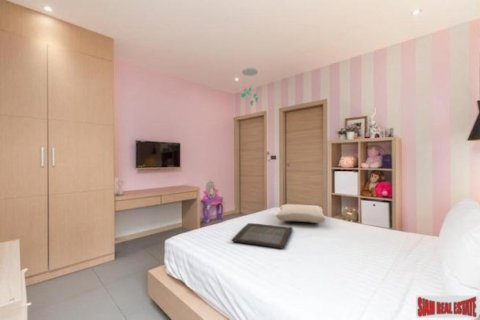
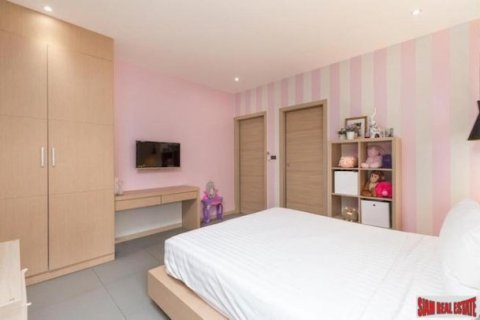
- serving tray [231,222,293,249]
- pillow [275,203,326,224]
- ceiling mobile [240,67,259,107]
